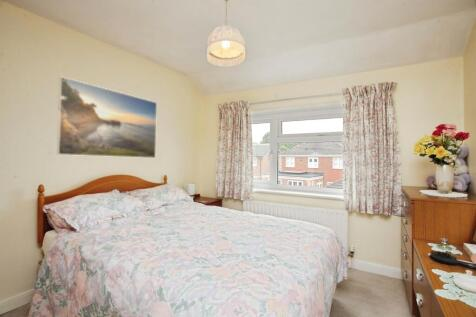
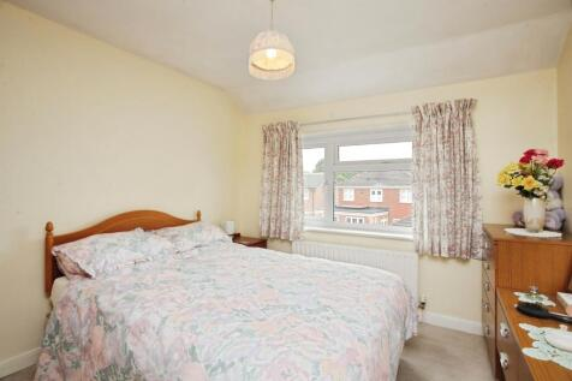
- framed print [56,76,158,159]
